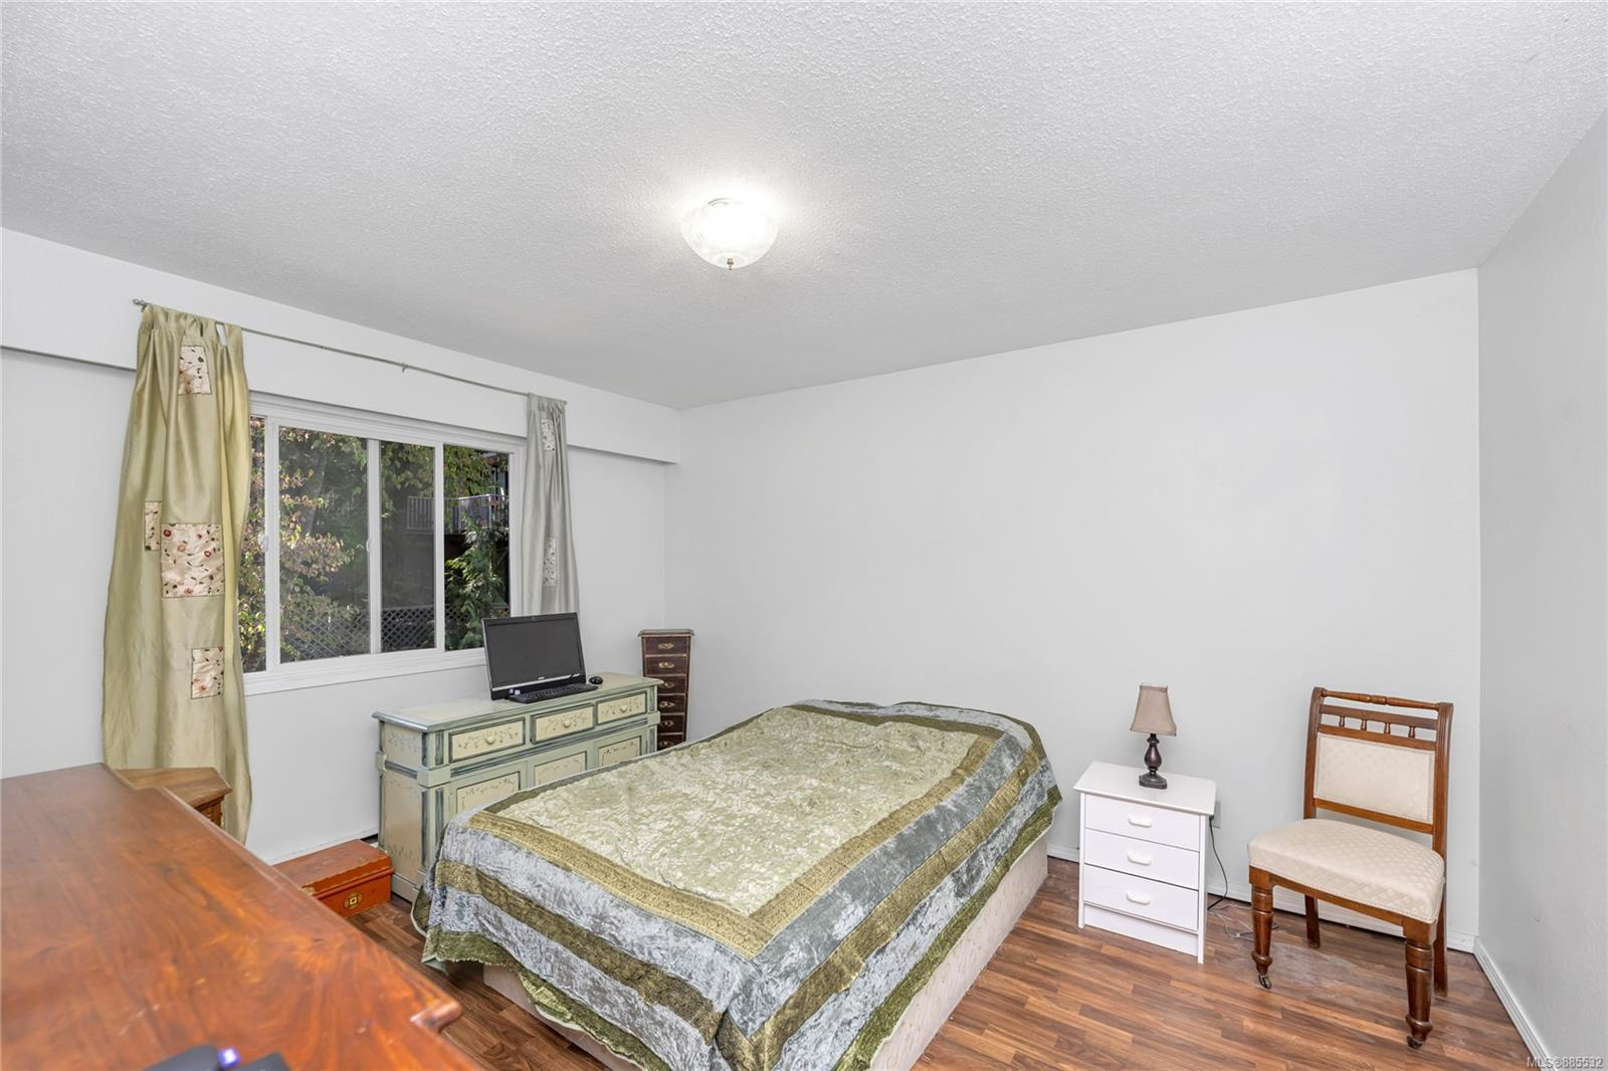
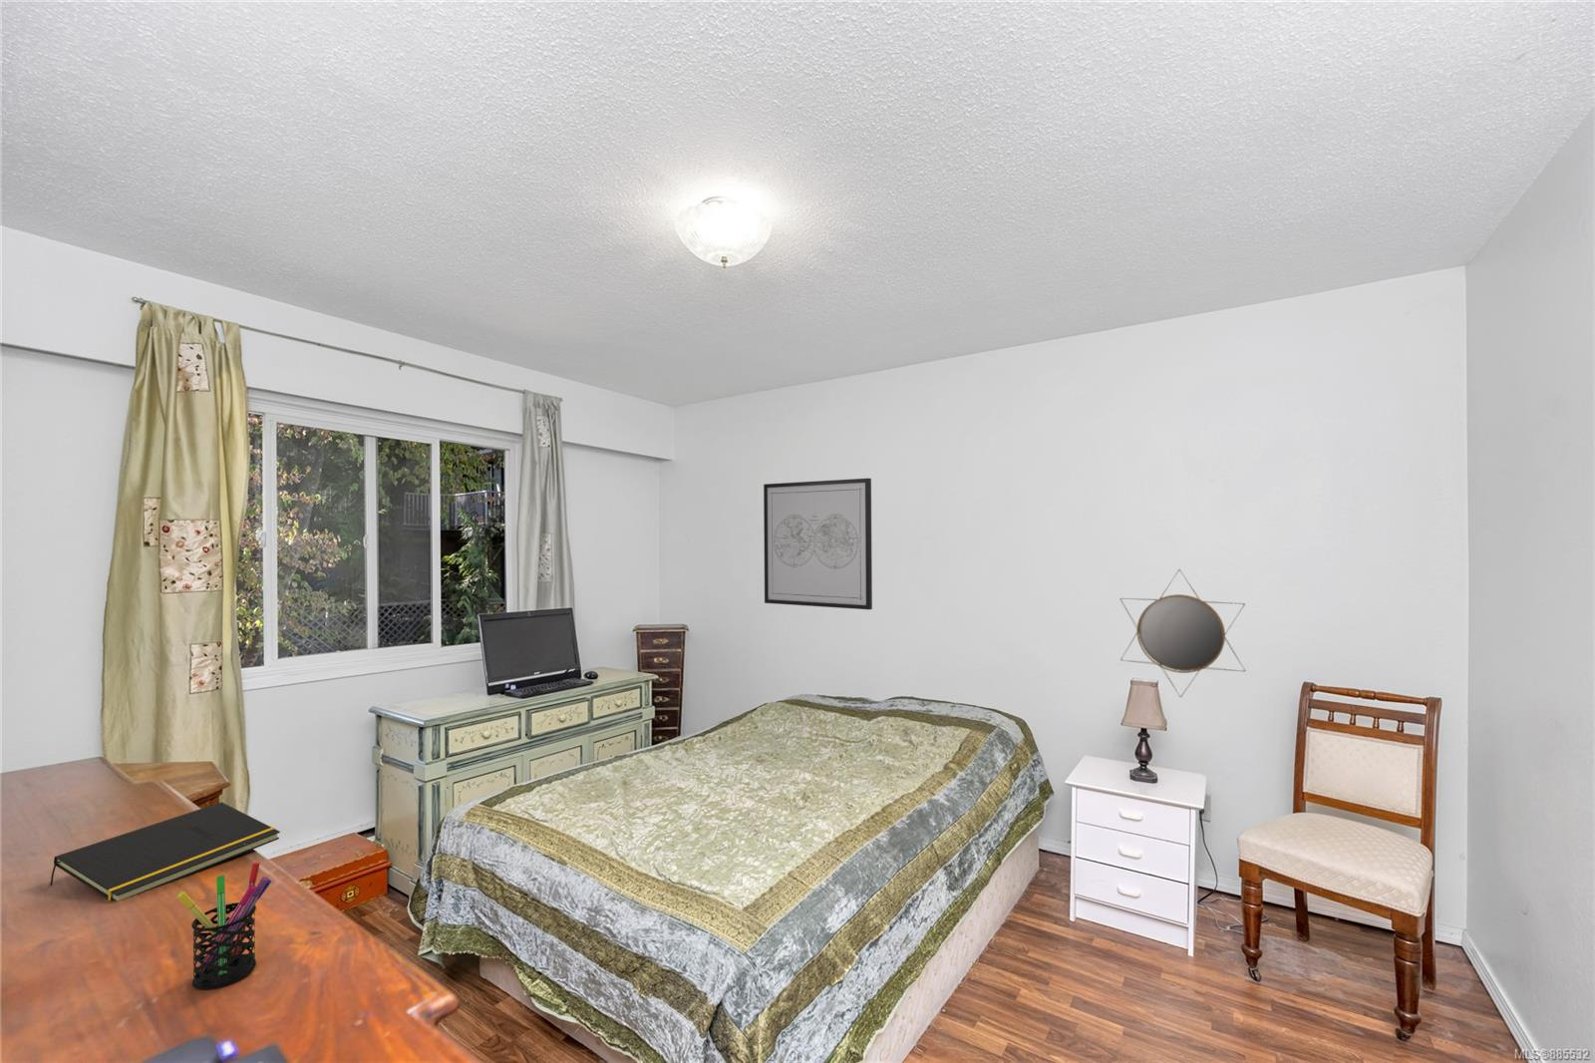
+ wall art [763,478,873,610]
+ home mirror [1118,568,1248,698]
+ notepad [49,802,281,903]
+ pen holder [177,861,272,991]
